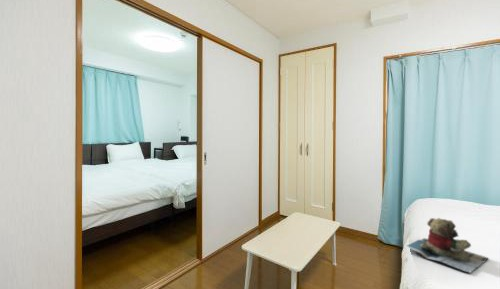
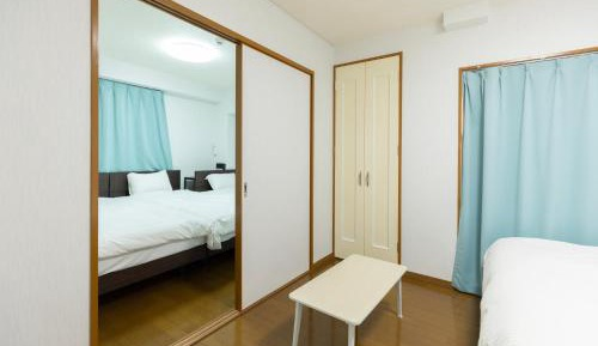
- teddy bear [406,217,489,274]
